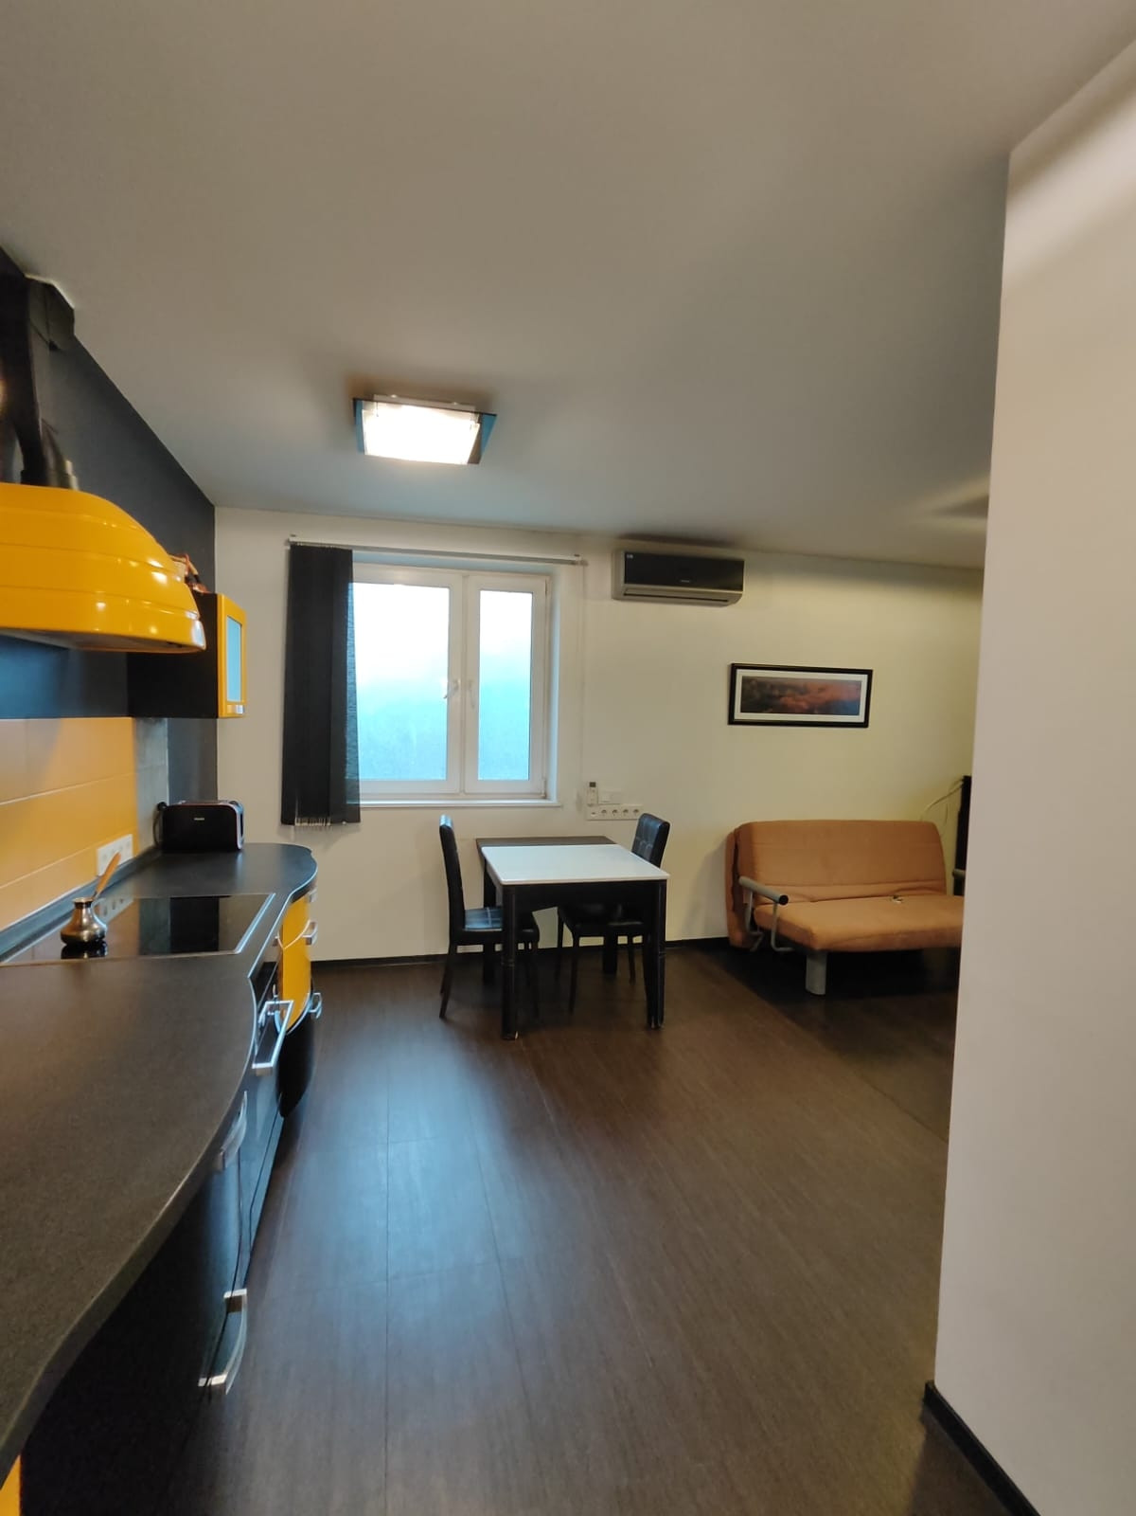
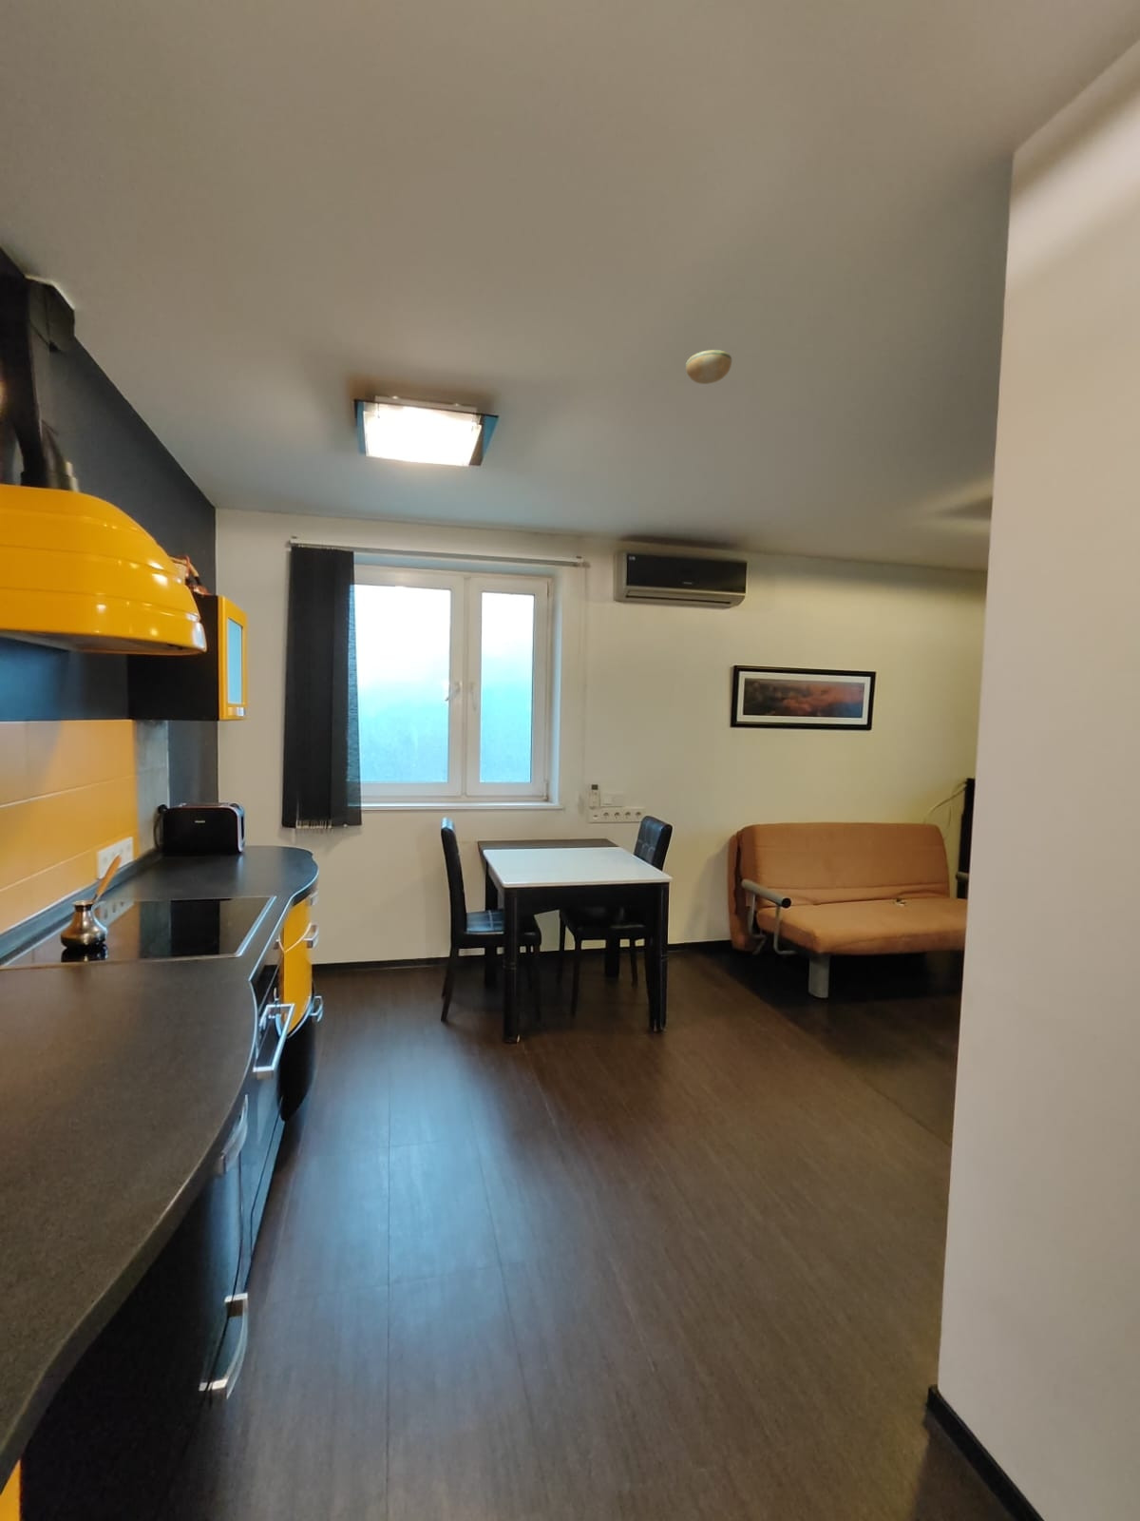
+ smoke detector [685,349,733,384]
